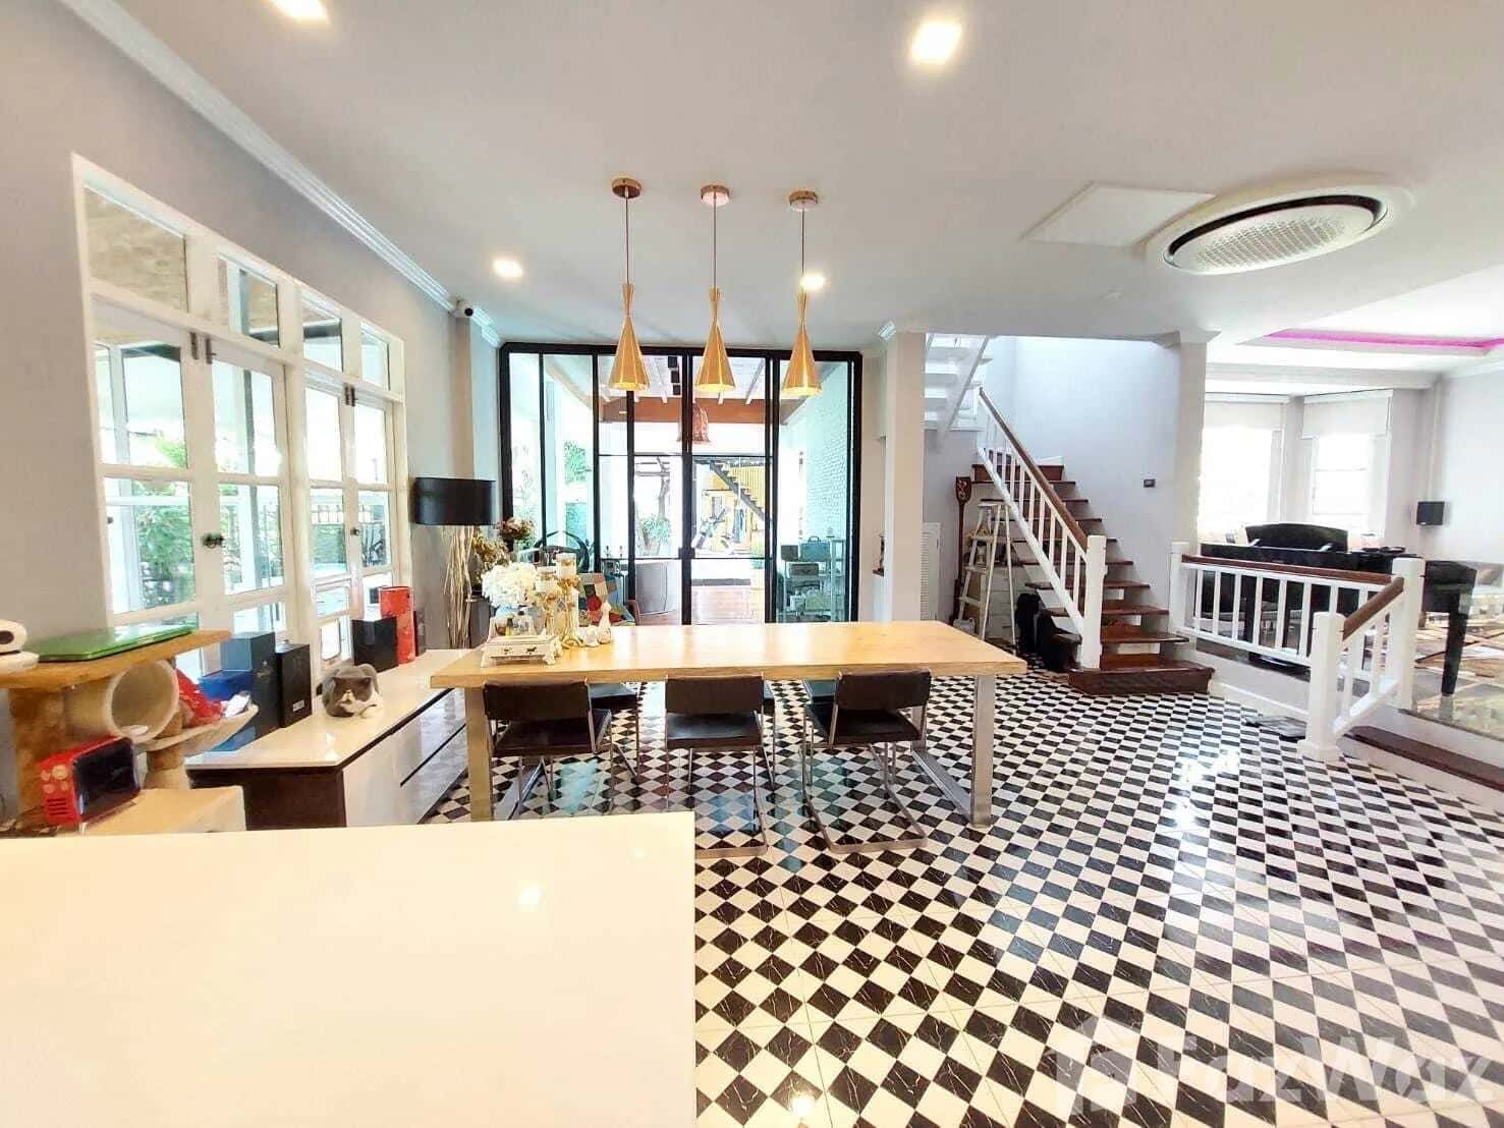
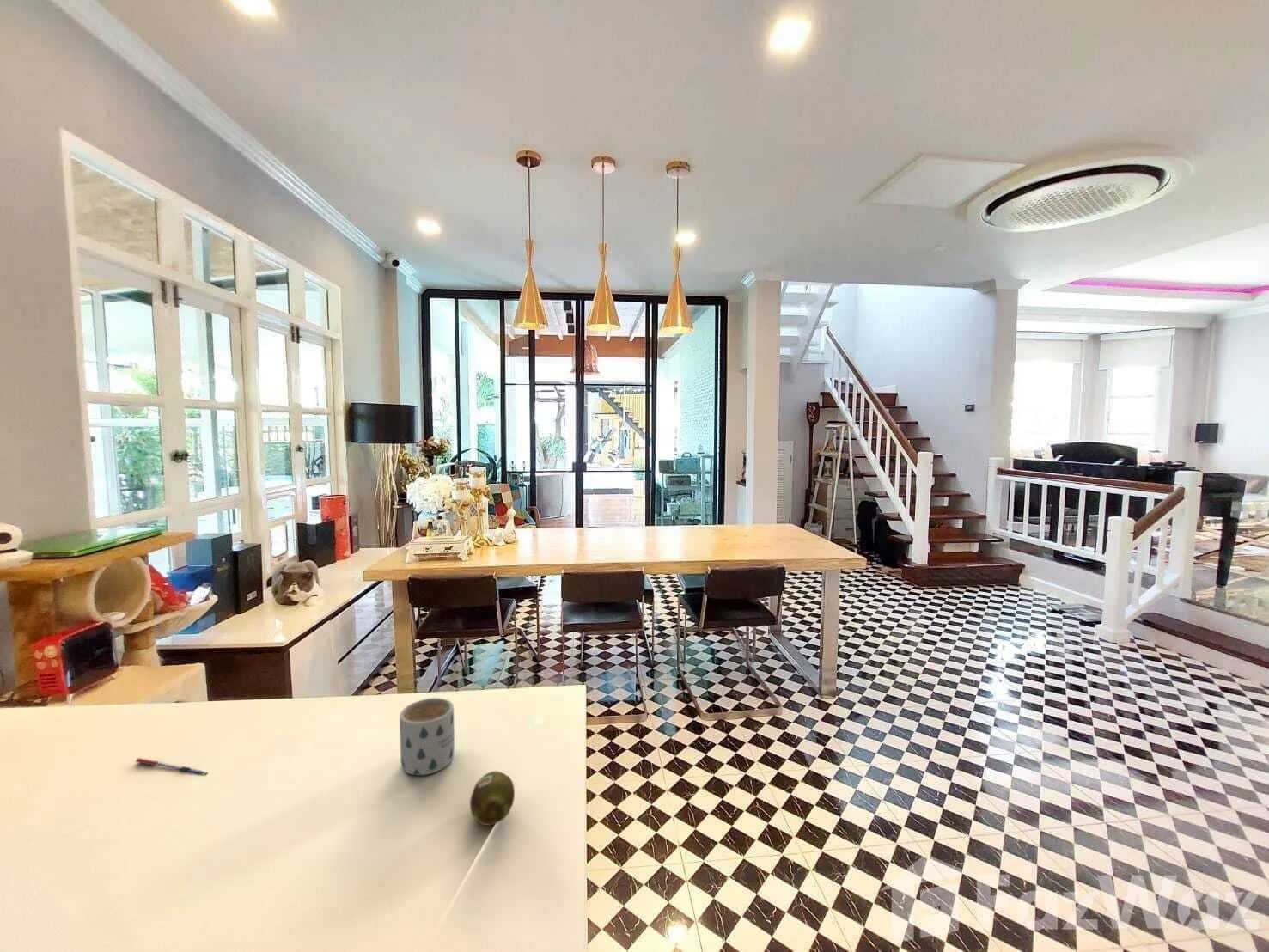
+ pen [135,757,209,777]
+ fruit [469,771,516,827]
+ mug [399,697,455,776]
